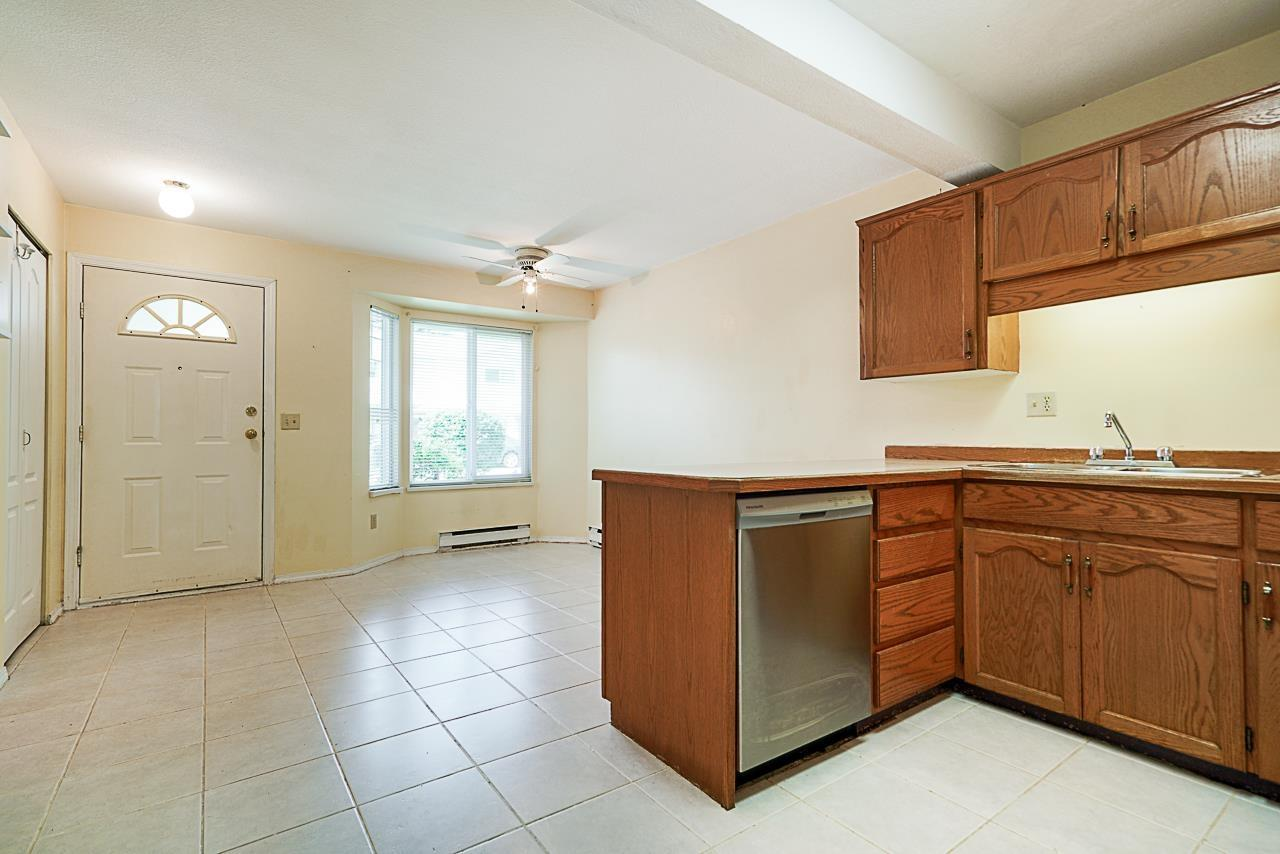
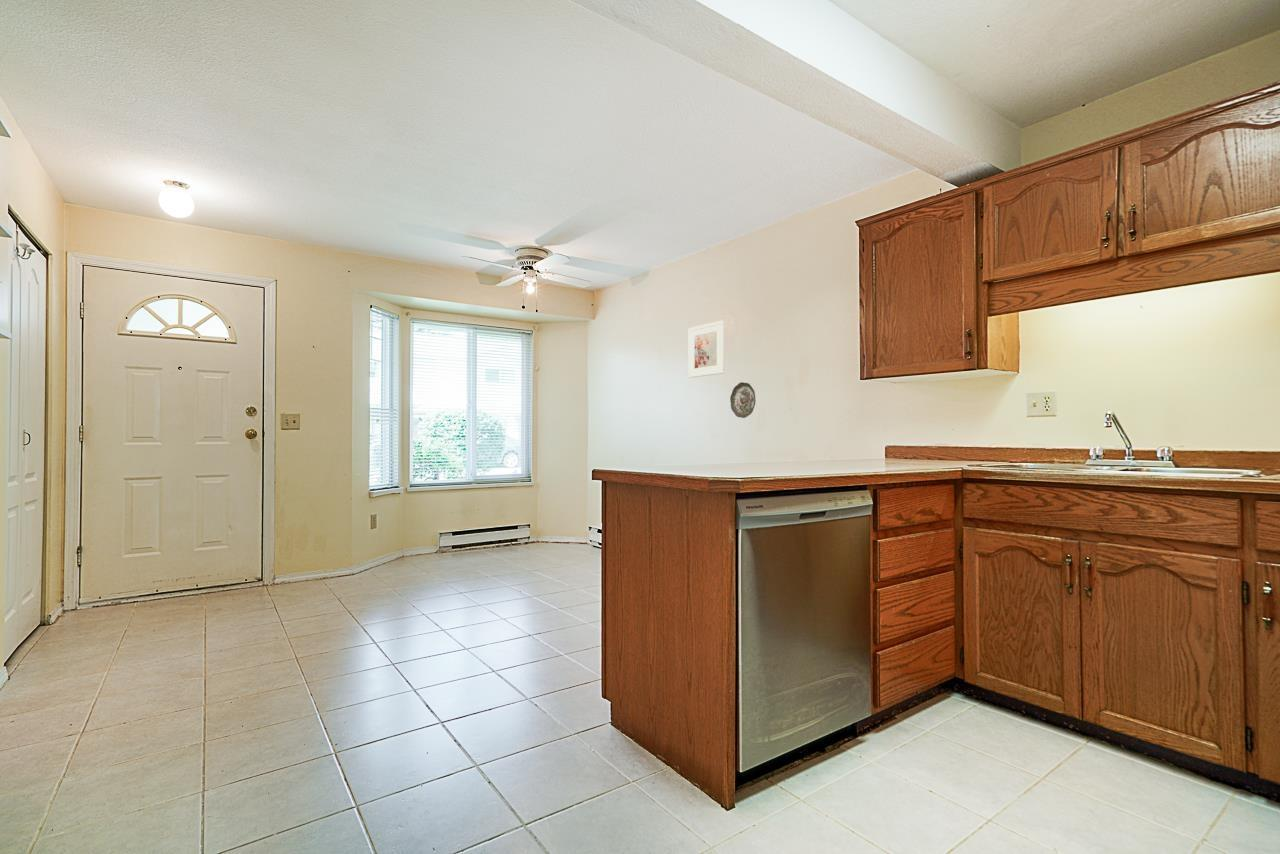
+ decorative plate [729,381,756,419]
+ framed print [688,320,726,379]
